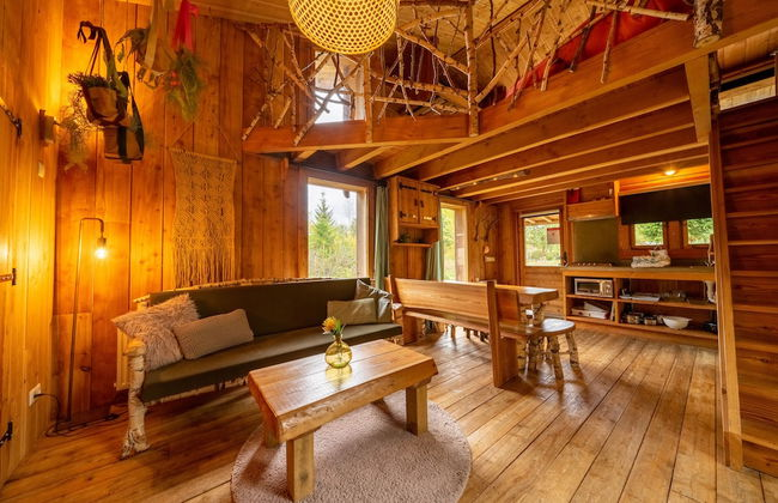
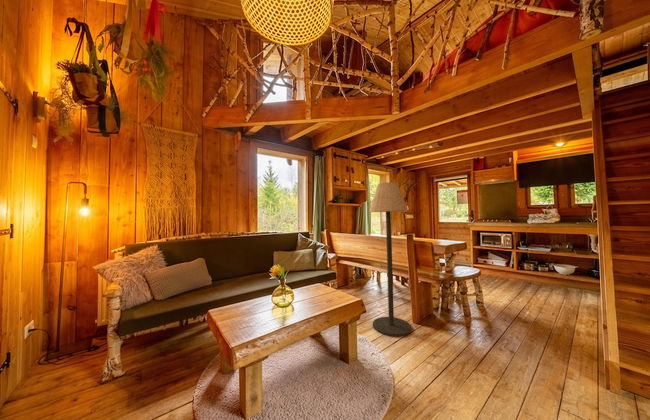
+ floor lamp [368,181,412,337]
